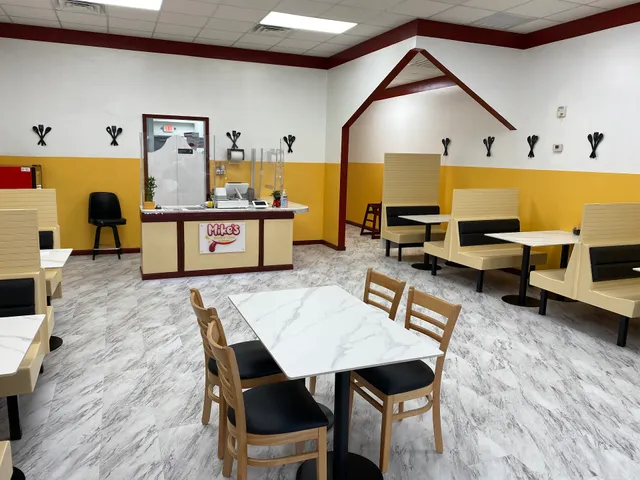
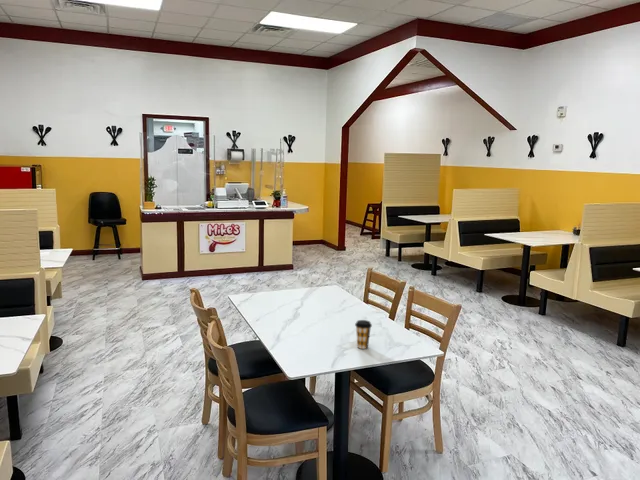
+ coffee cup [354,319,373,350]
